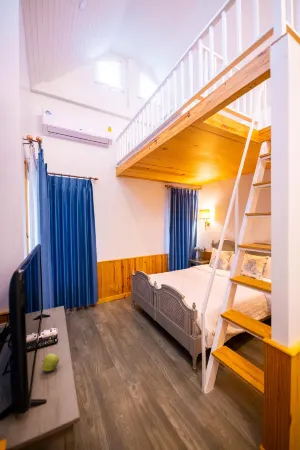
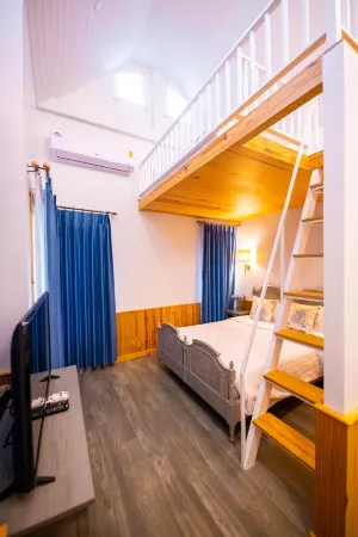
- apple [41,353,60,372]
